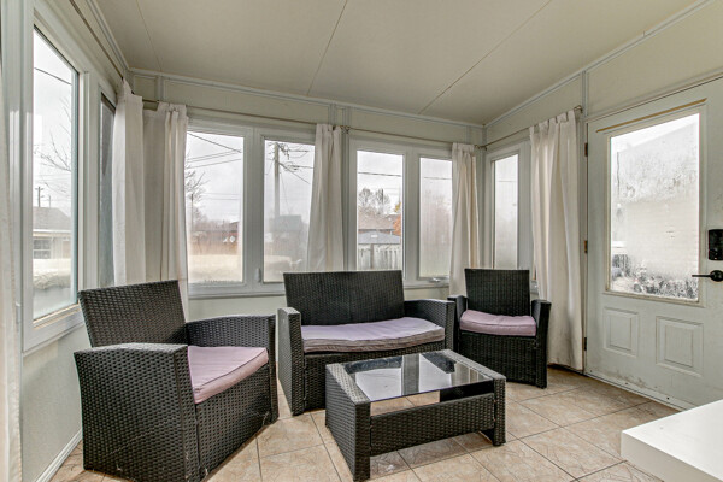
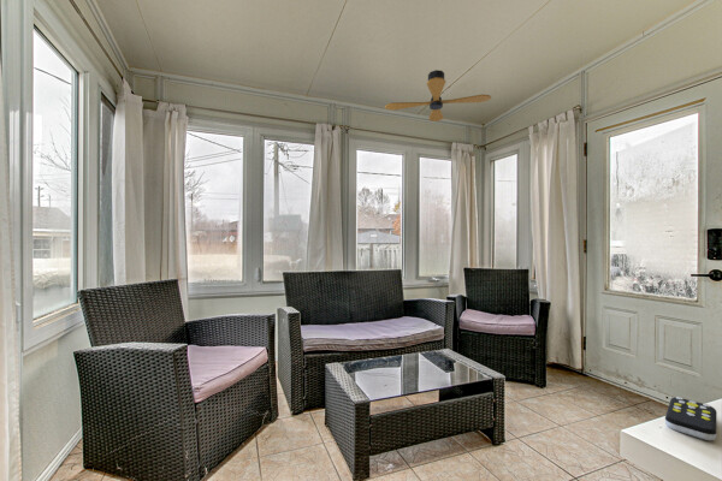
+ ceiling fan [384,69,492,123]
+ remote control [664,396,718,441]
